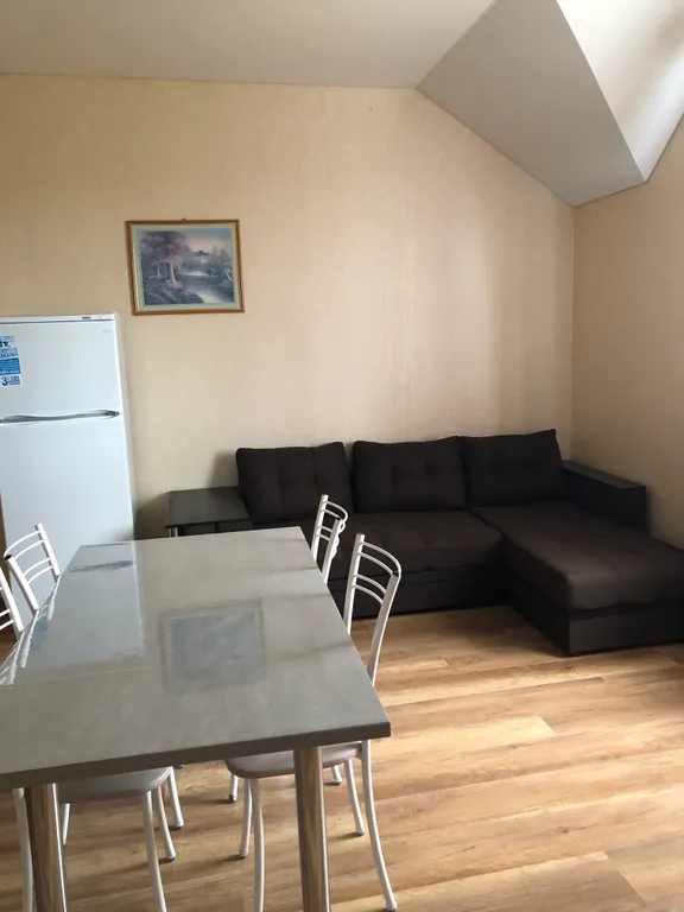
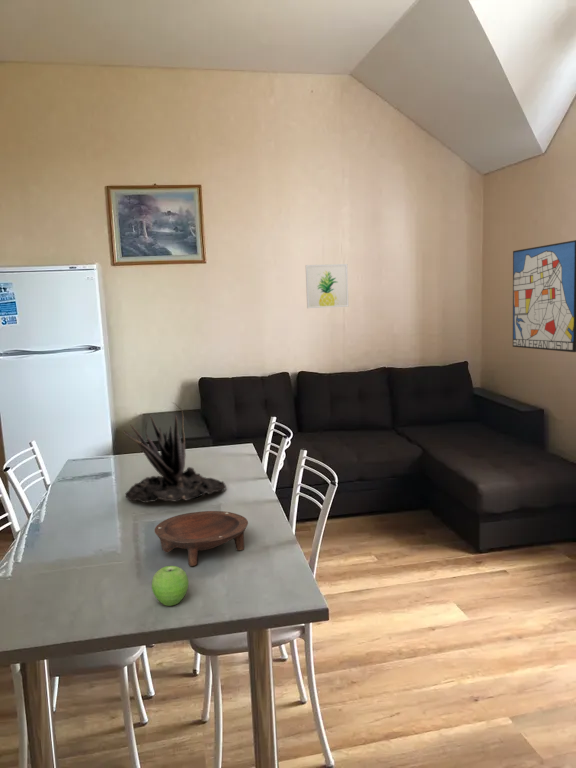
+ wall art [512,239,576,353]
+ fruit [151,565,190,607]
+ plant [122,401,227,503]
+ wall art [305,263,349,309]
+ bowl [154,510,249,567]
